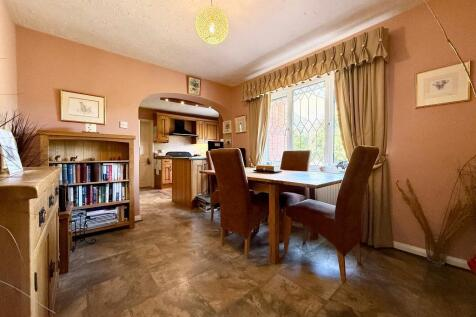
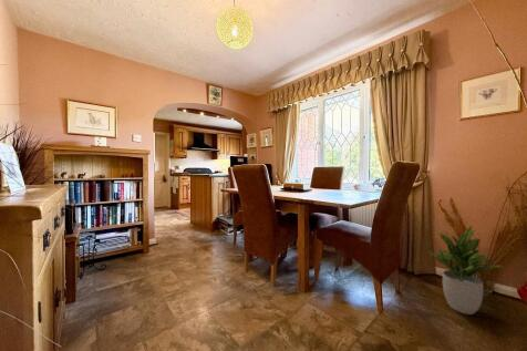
+ potted plant [428,225,503,316]
